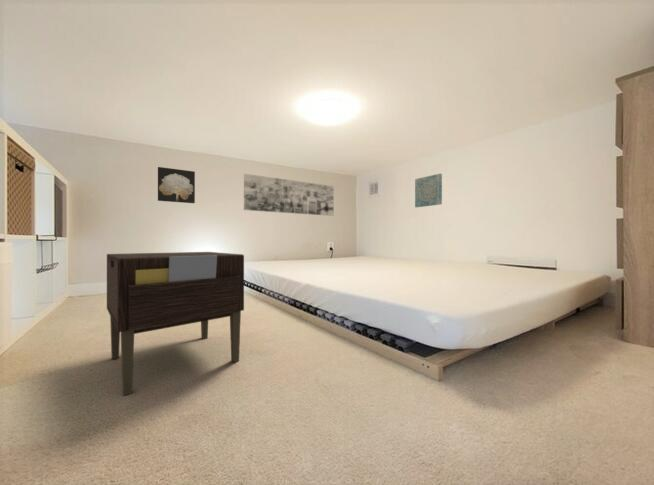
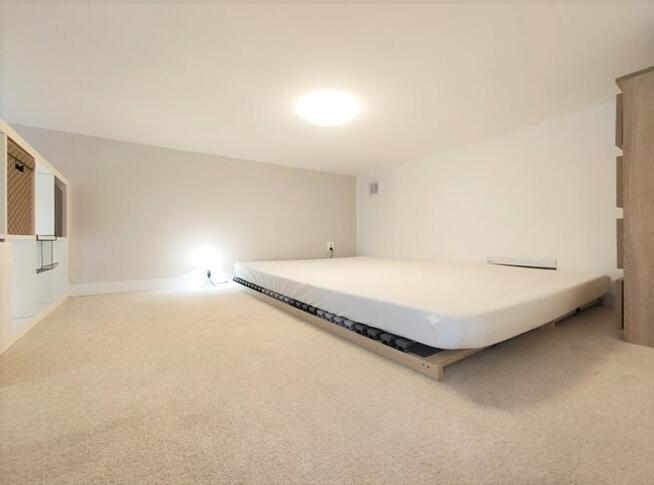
- wall art [157,166,196,204]
- wall art [414,172,443,208]
- wall art [243,173,335,217]
- nightstand [106,251,245,396]
